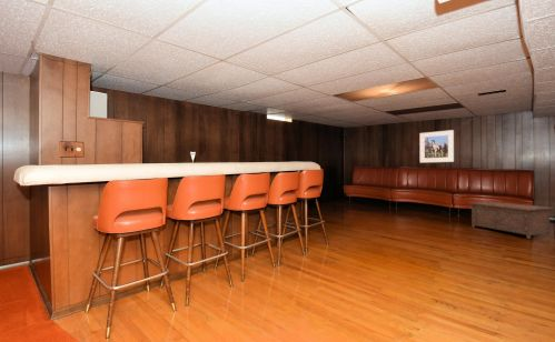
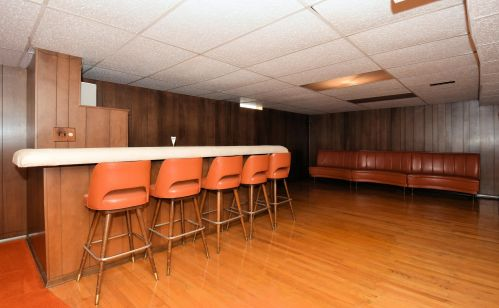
- cabinet [467,200,555,240]
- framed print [419,129,455,163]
